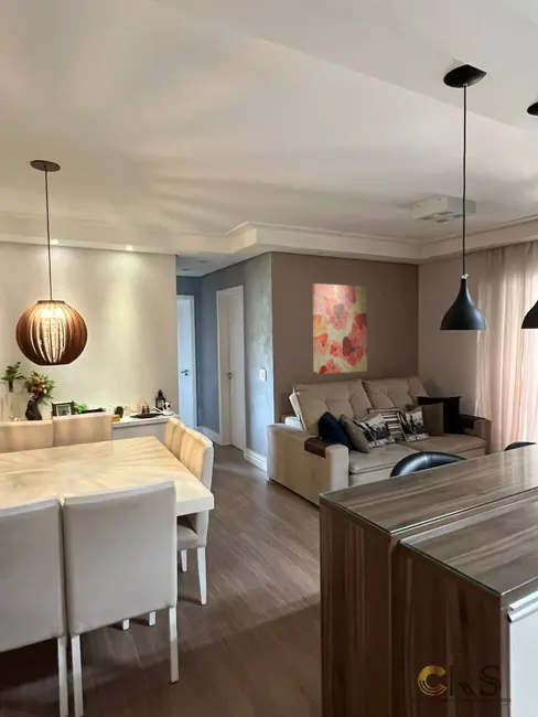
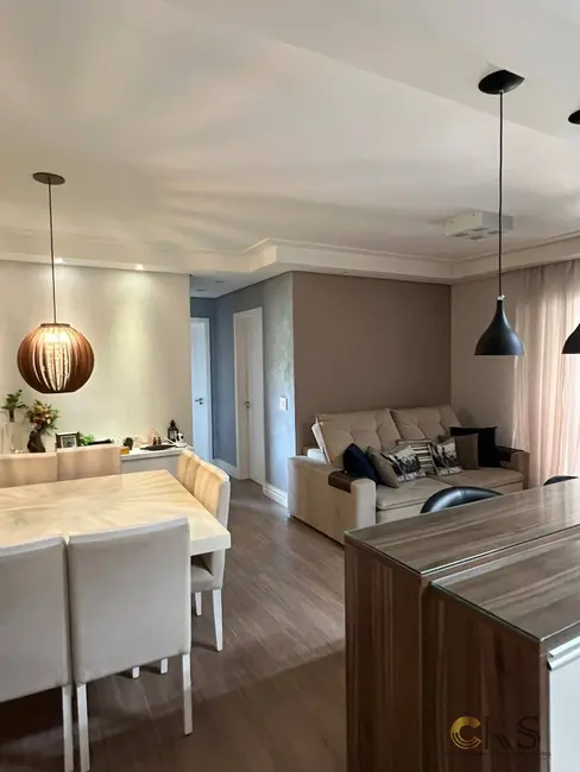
- wall art [312,282,368,375]
